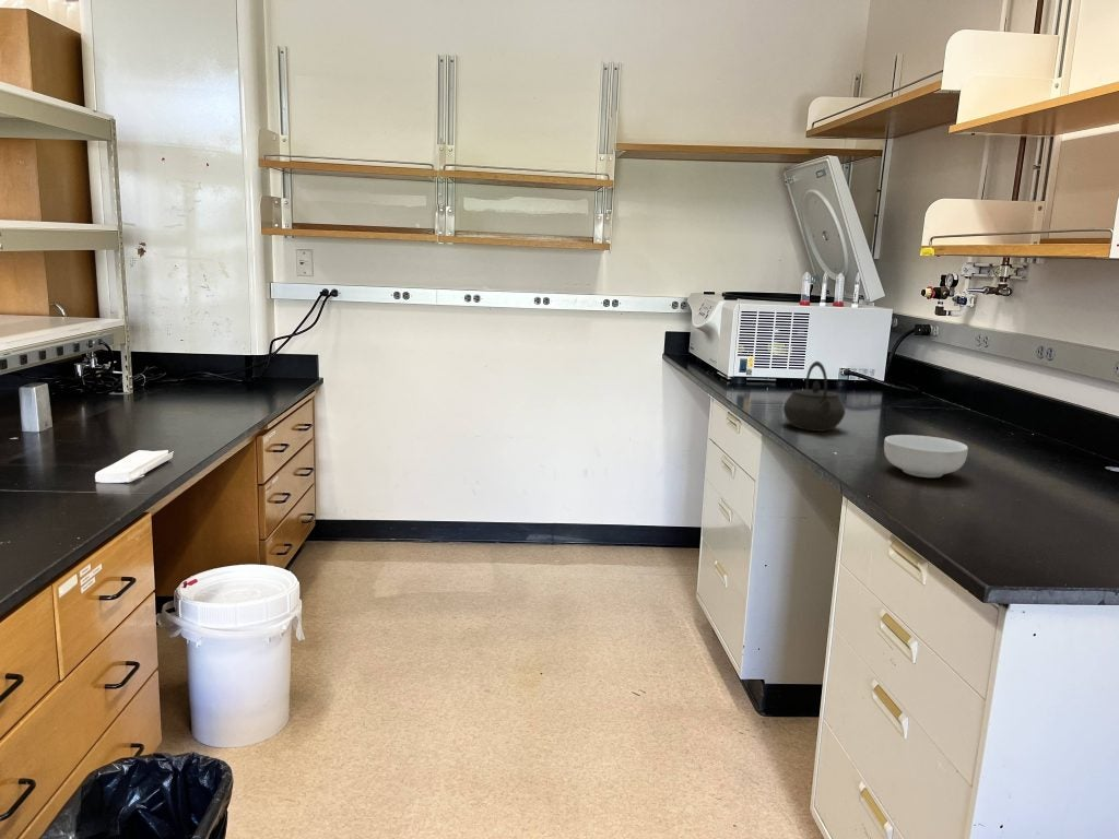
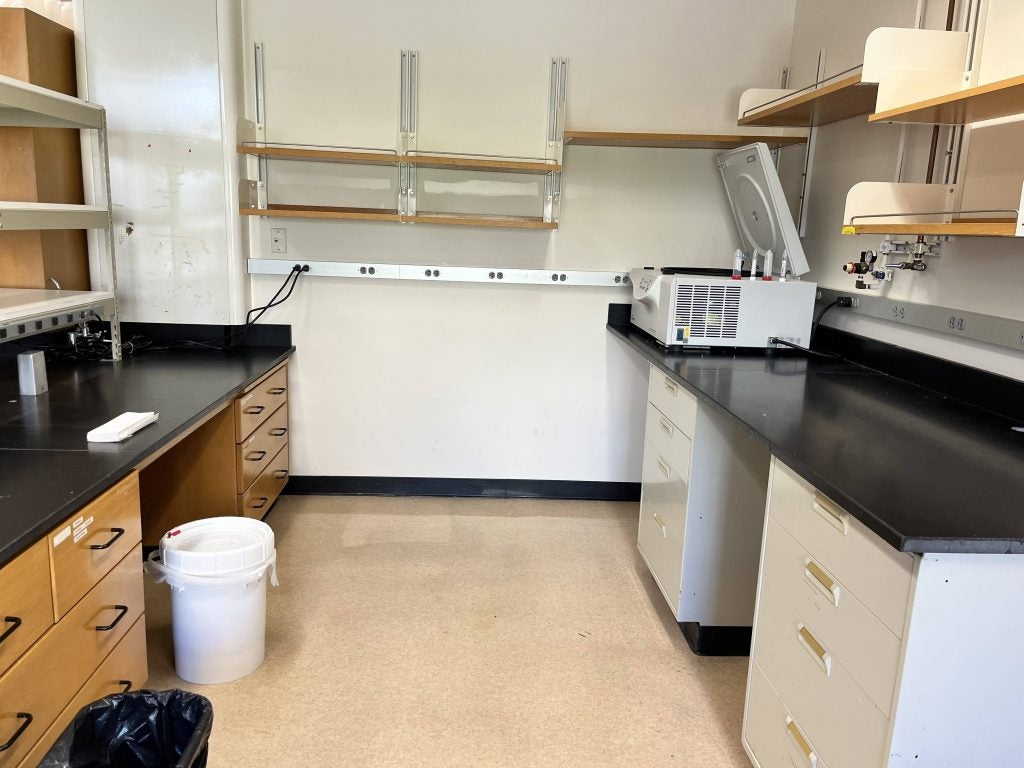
- cereal bowl [883,434,969,478]
- kettle [782,361,846,433]
